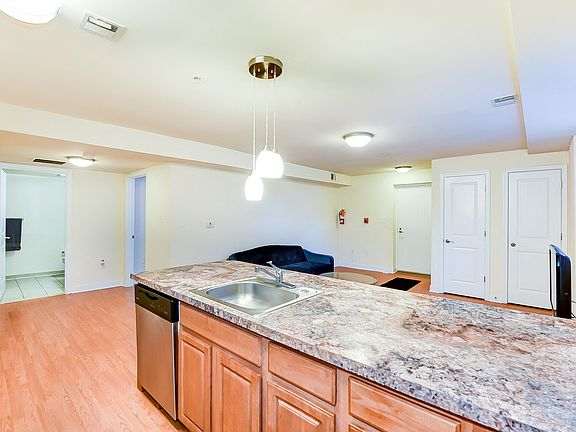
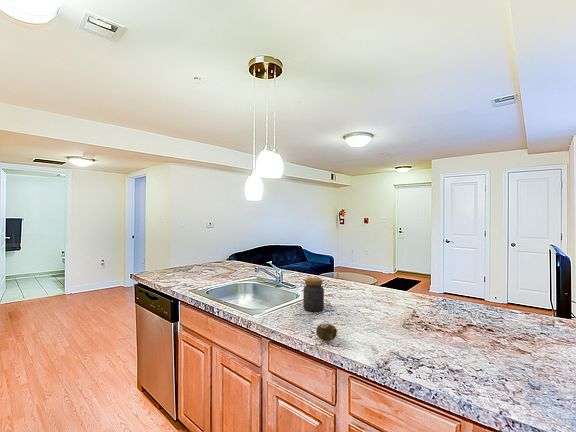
+ fruit [315,323,338,342]
+ jar [302,277,325,313]
